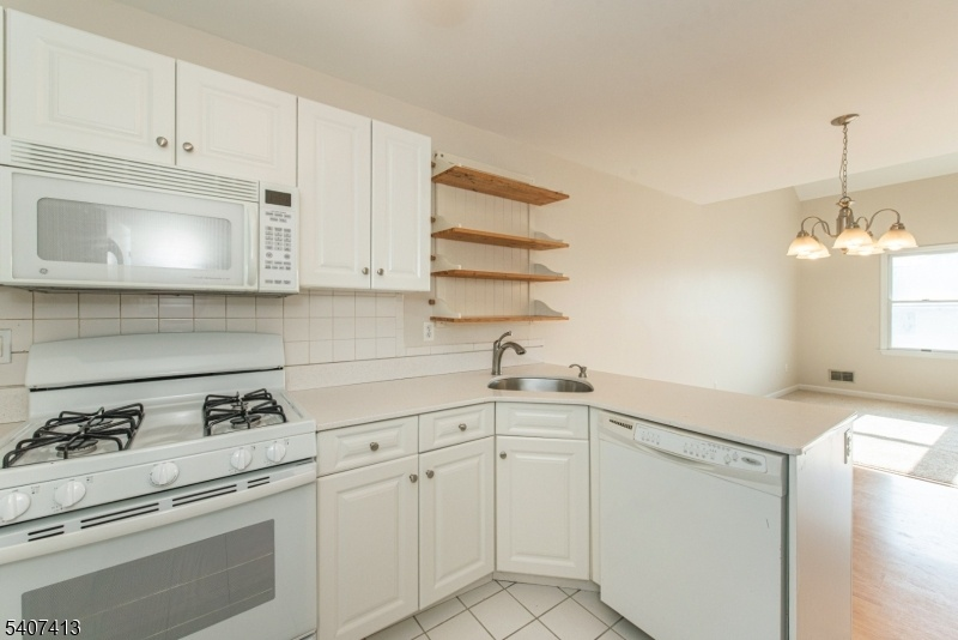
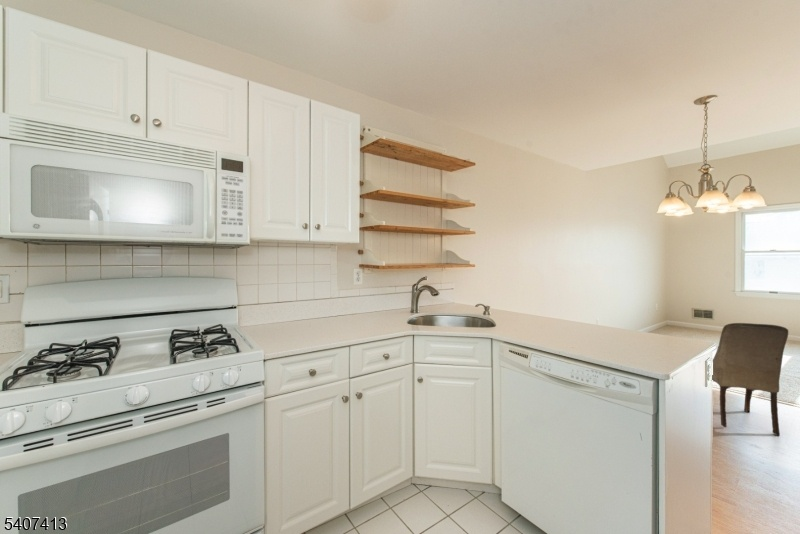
+ dining chair [711,322,789,437]
